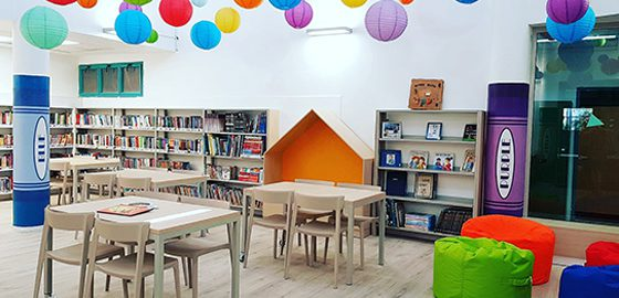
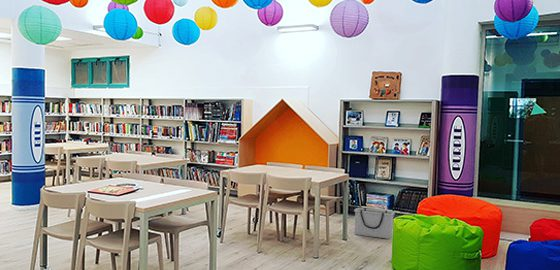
+ storage bin [353,207,396,240]
